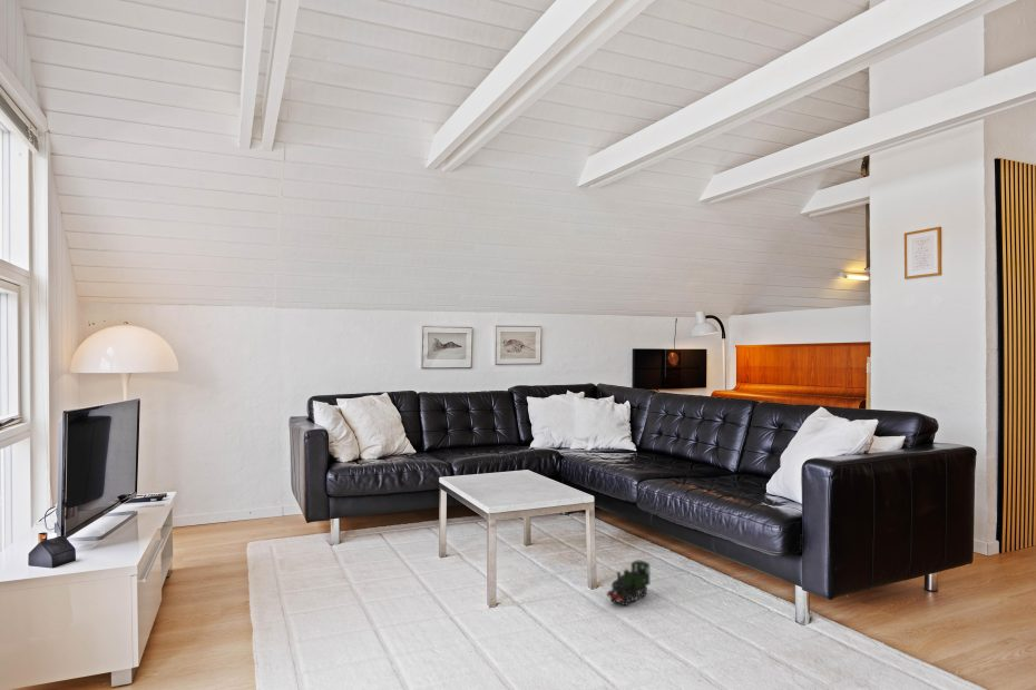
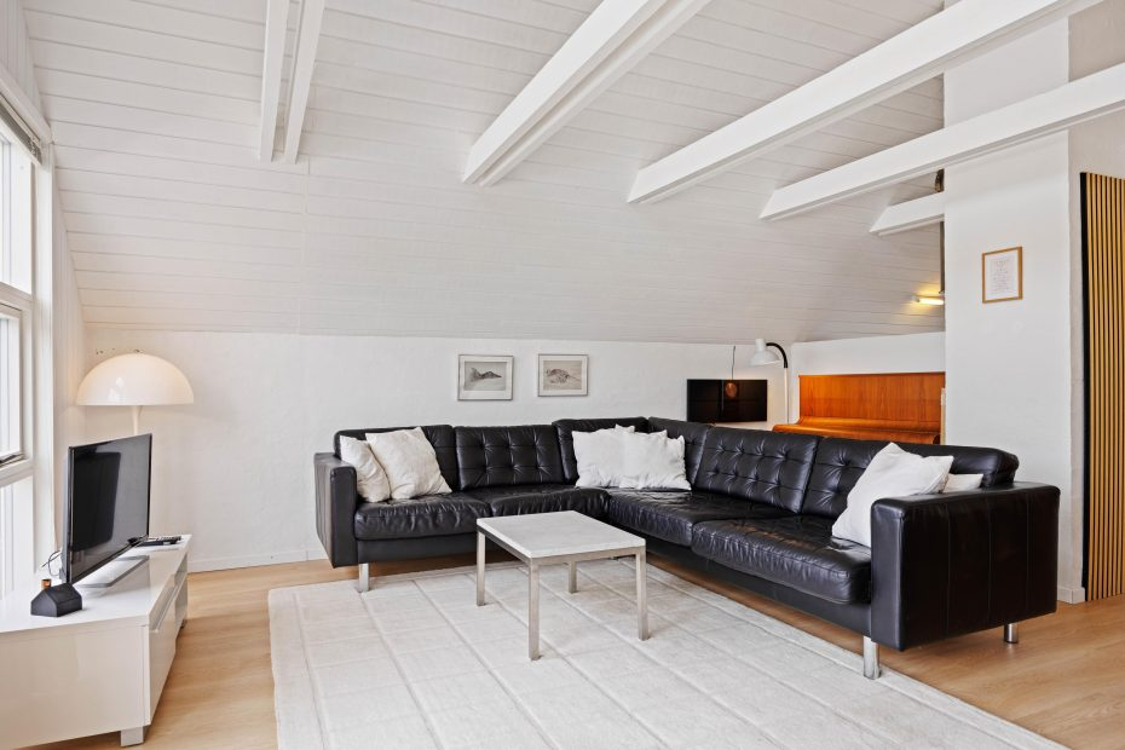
- toy train [606,560,652,608]
